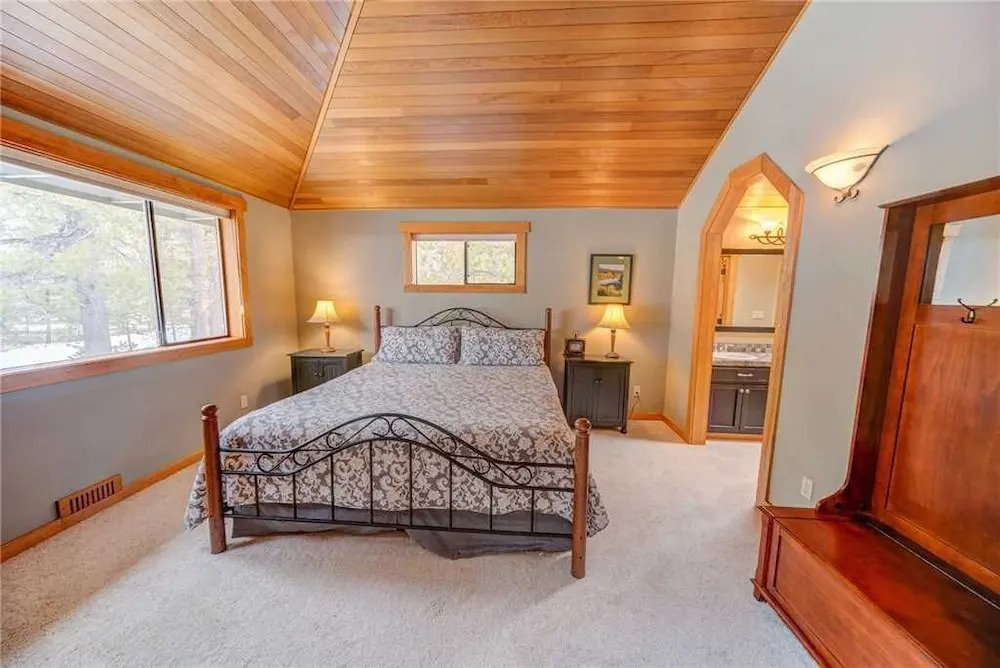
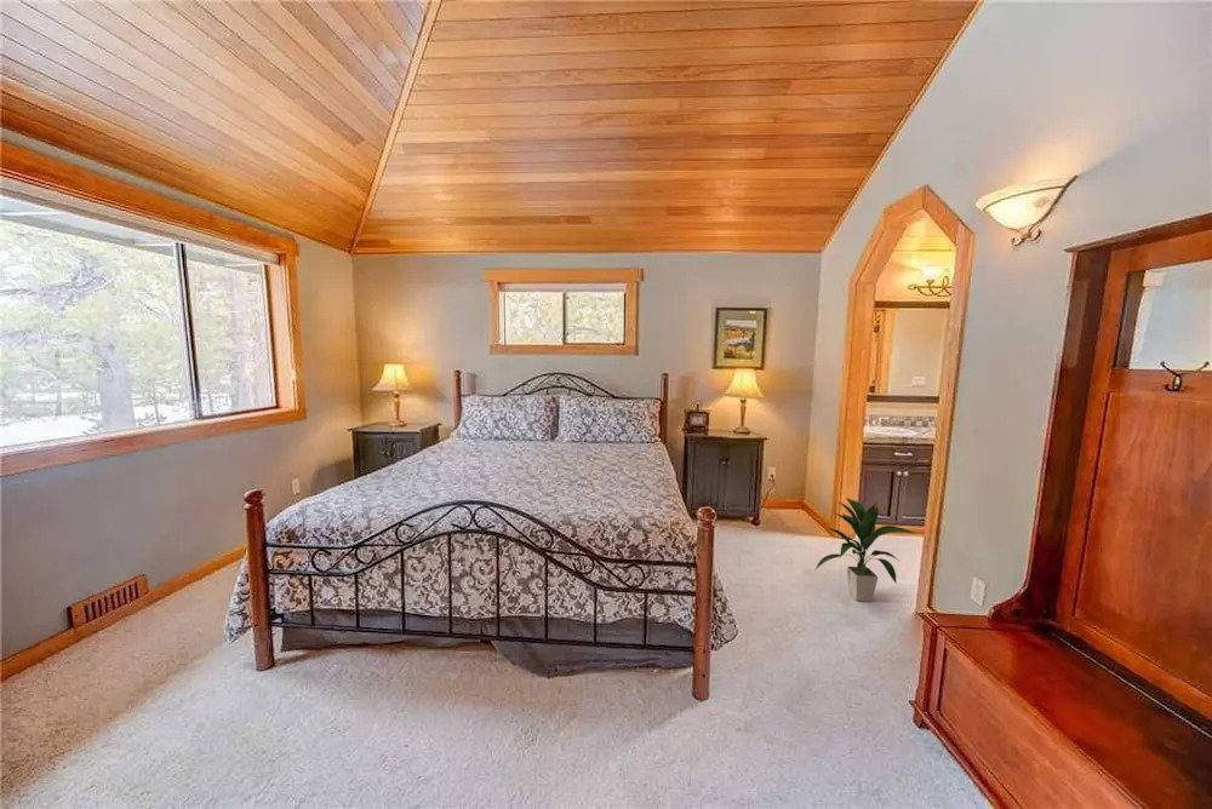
+ indoor plant [813,497,915,603]
